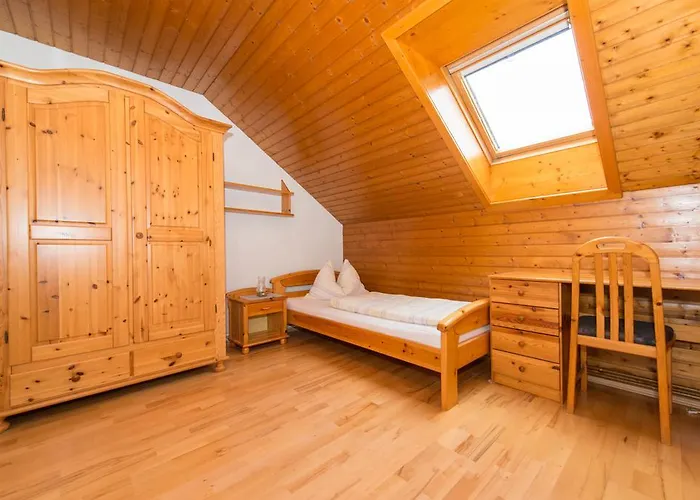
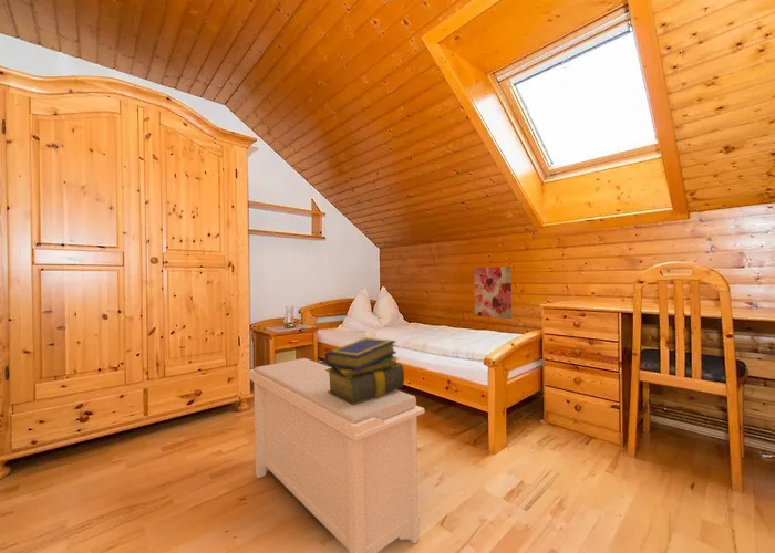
+ stack of books [324,337,405,405]
+ wall art [473,265,513,320]
+ bench [248,357,425,553]
